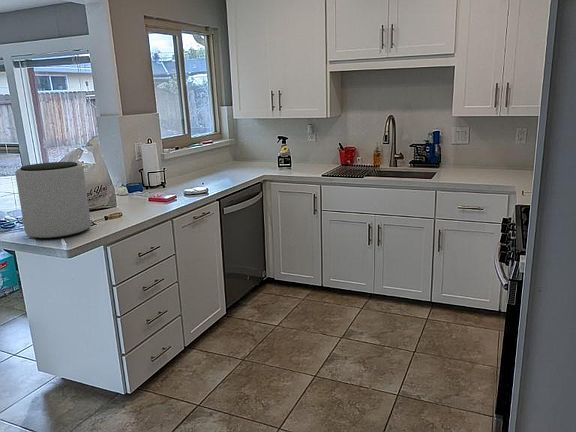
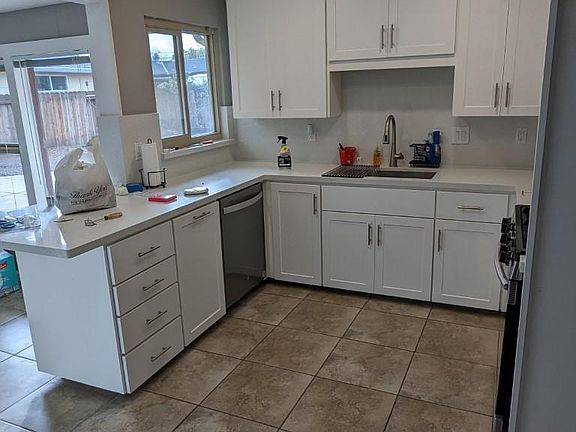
- plant pot [14,161,92,240]
